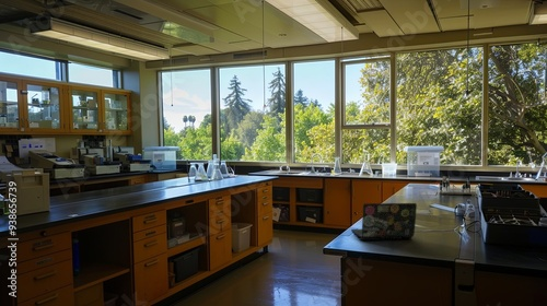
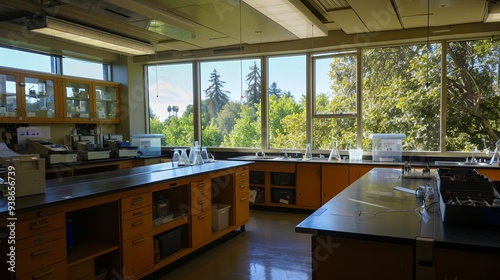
- laptop [350,202,418,242]
